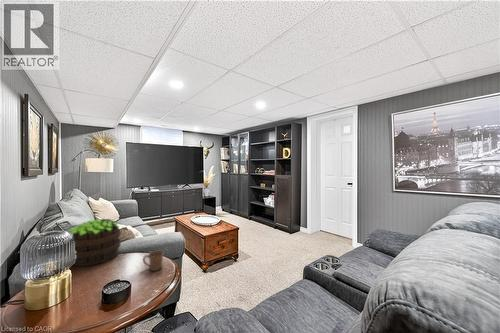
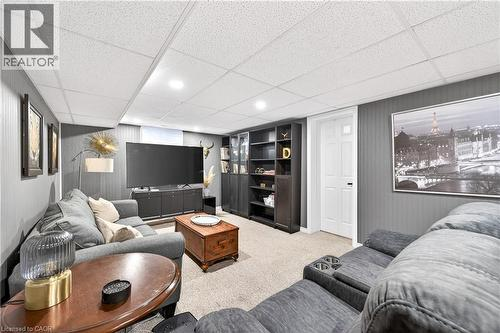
- mug [142,250,165,272]
- potted plant [67,218,122,267]
